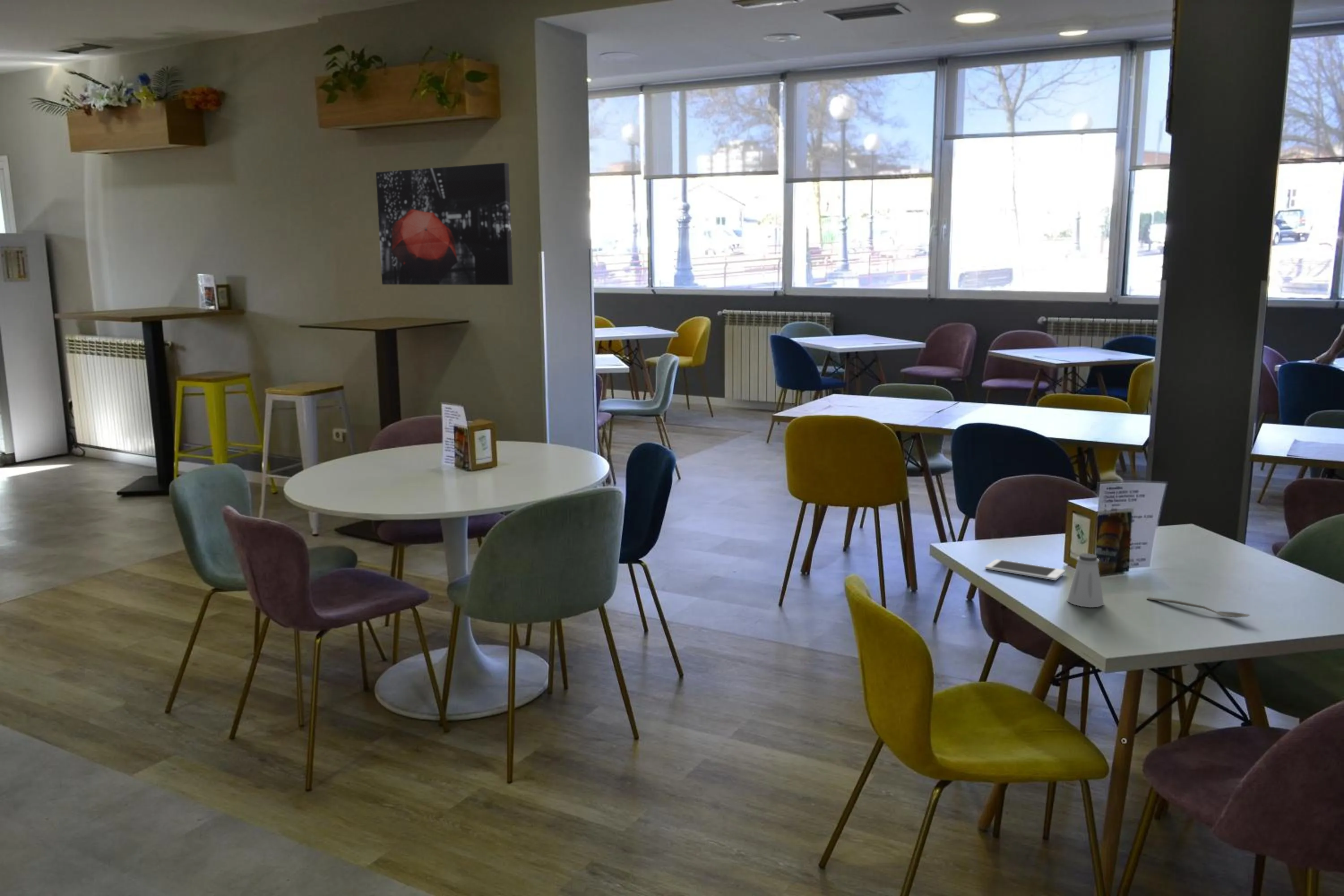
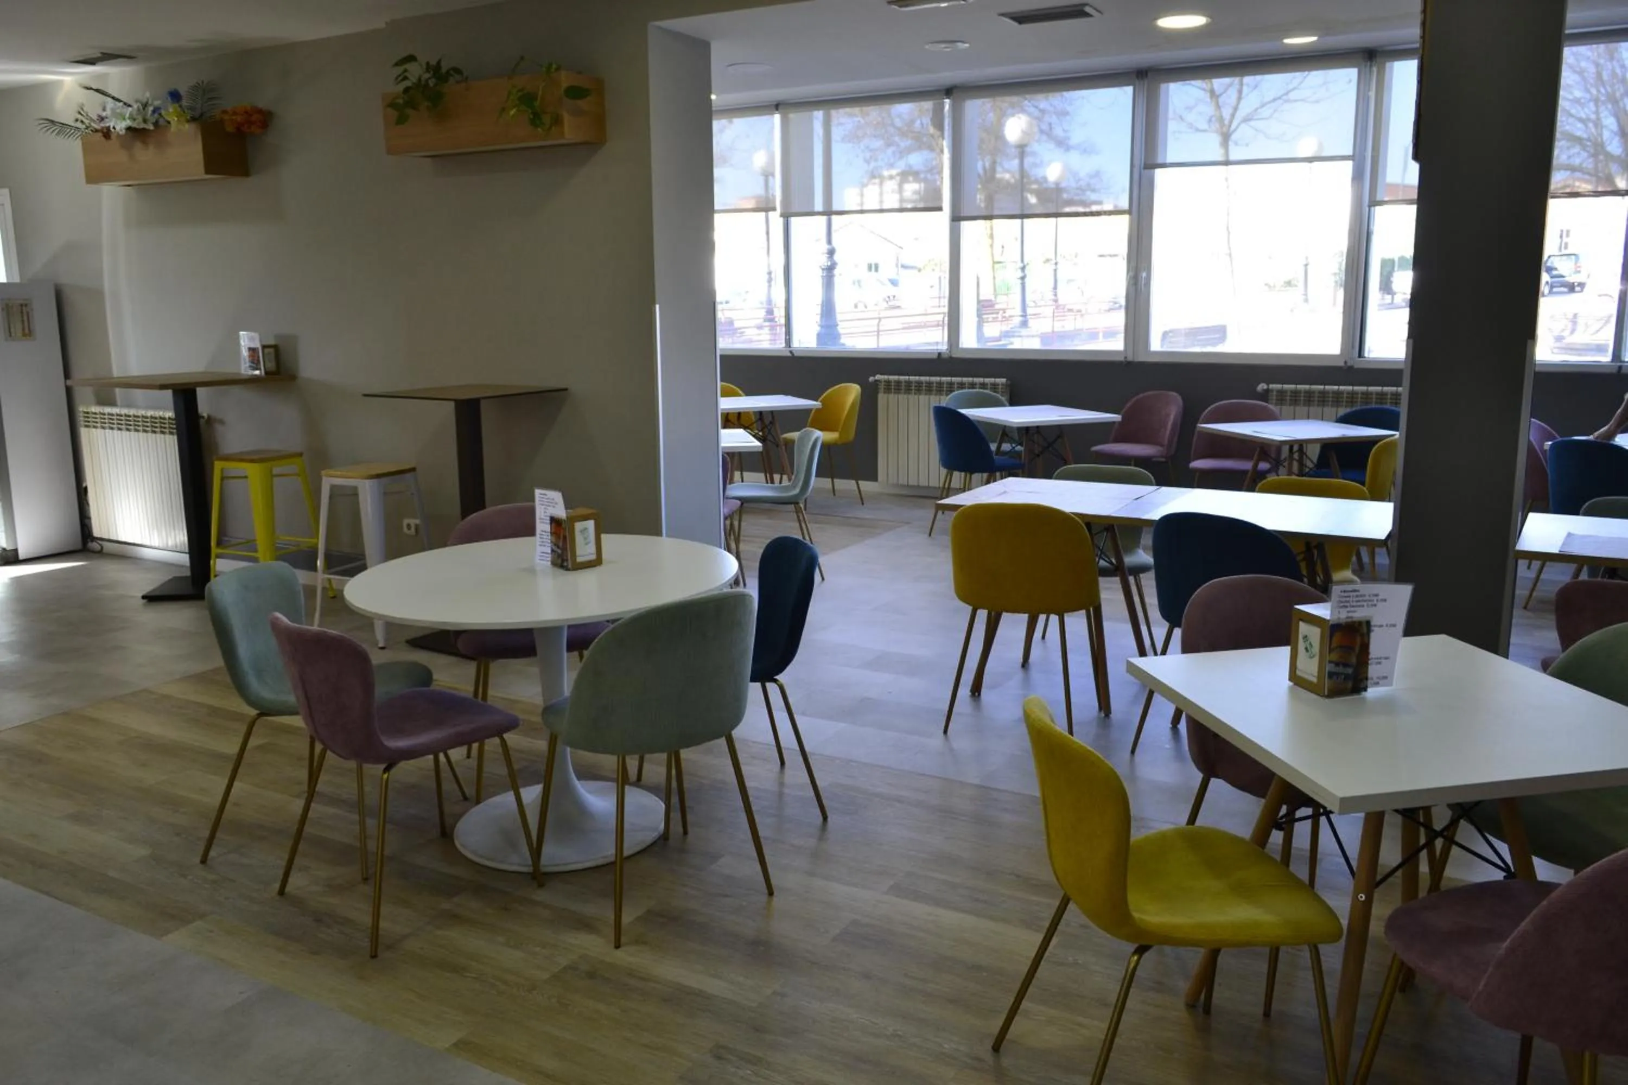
- saltshaker [1067,553,1104,607]
- cell phone [985,559,1066,581]
- spoon [1146,597,1250,618]
- wall art [375,162,513,285]
